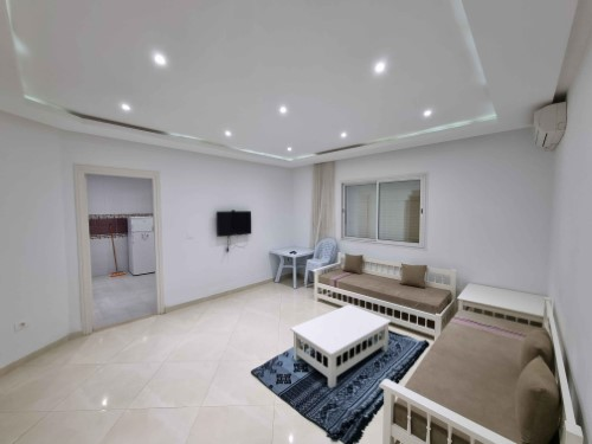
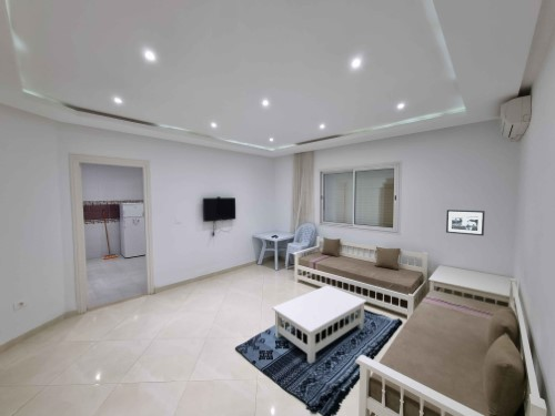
+ picture frame [445,209,486,236]
